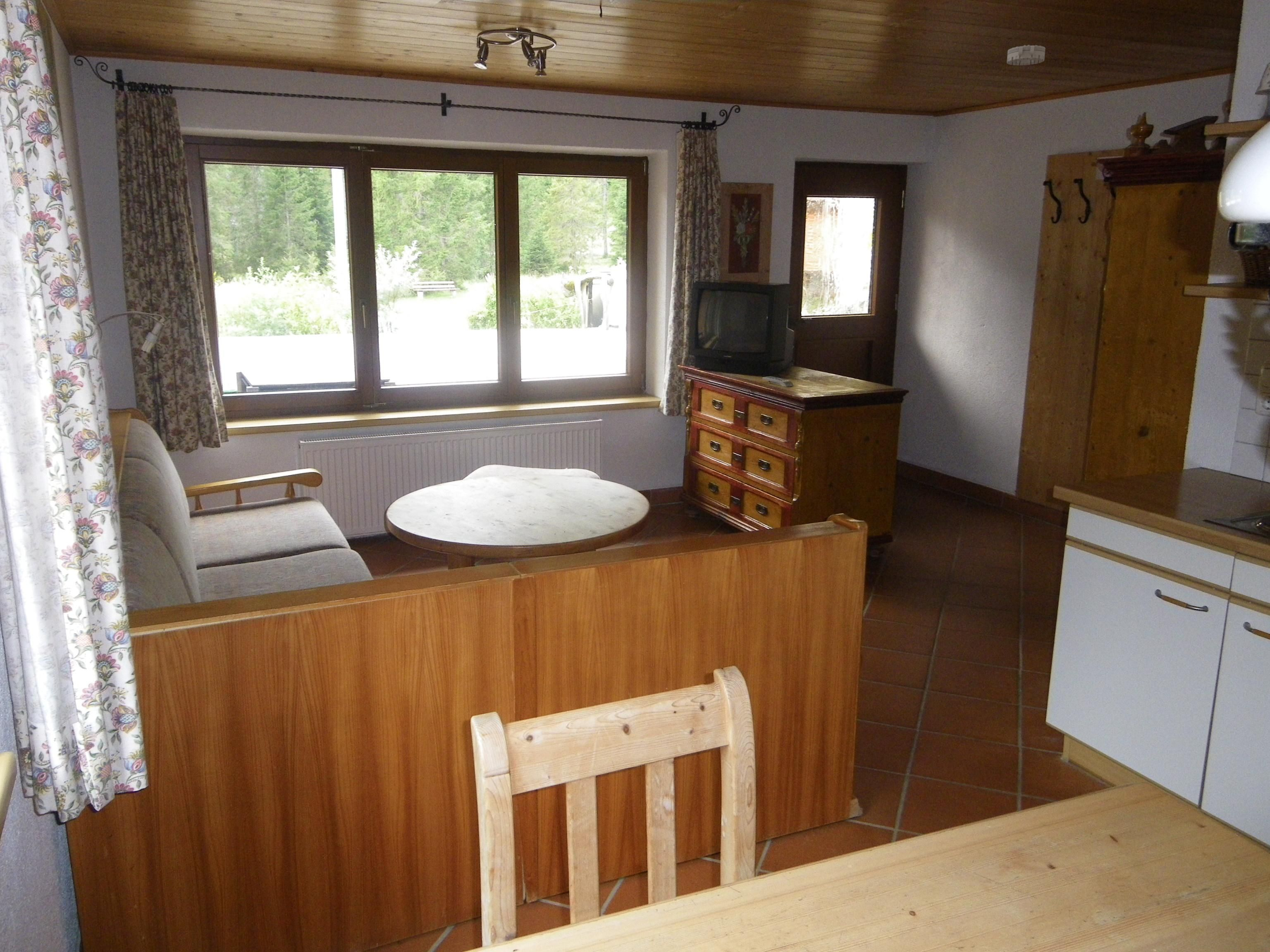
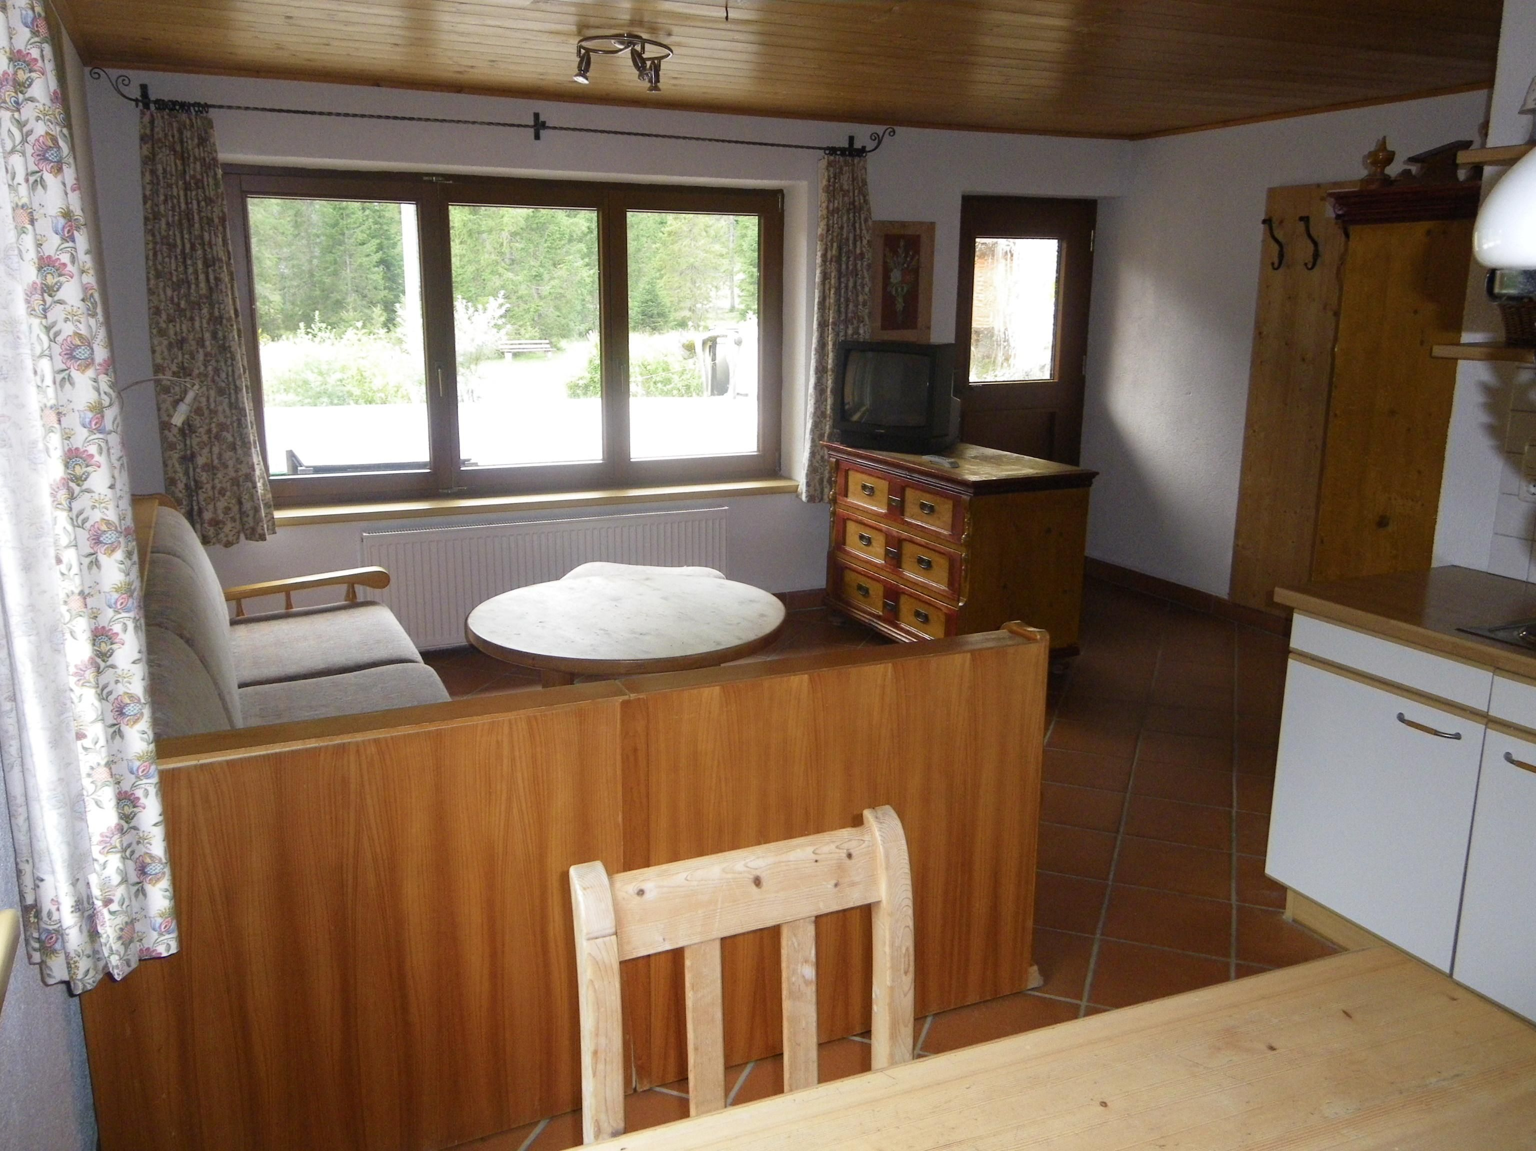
- smoke detector [1006,45,1046,66]
